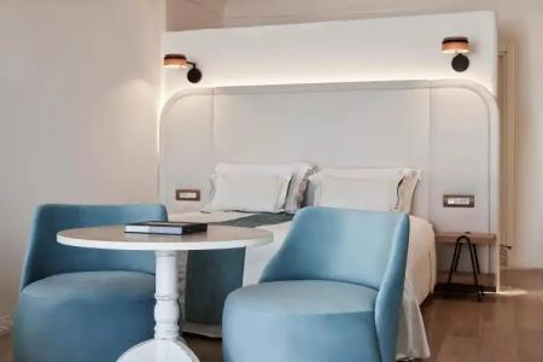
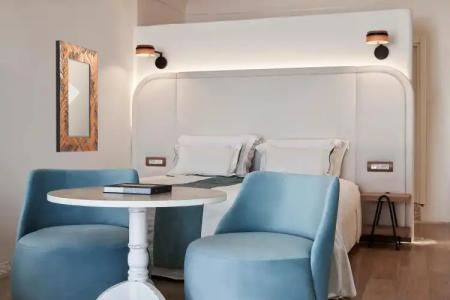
+ home mirror [55,39,99,153]
